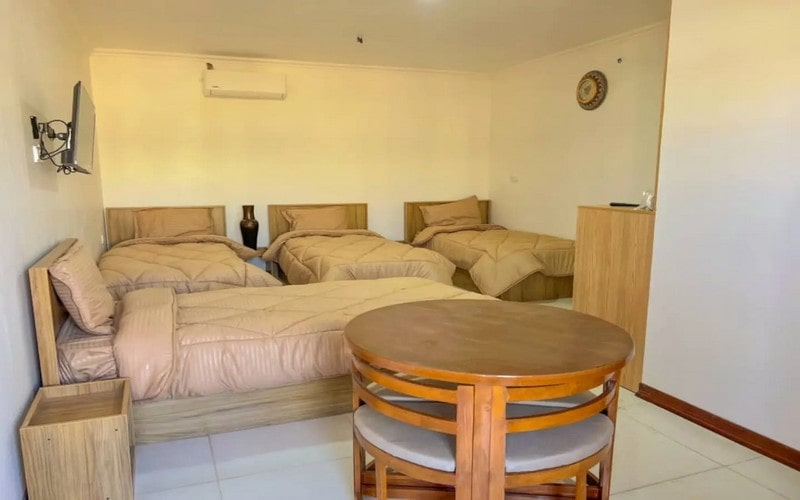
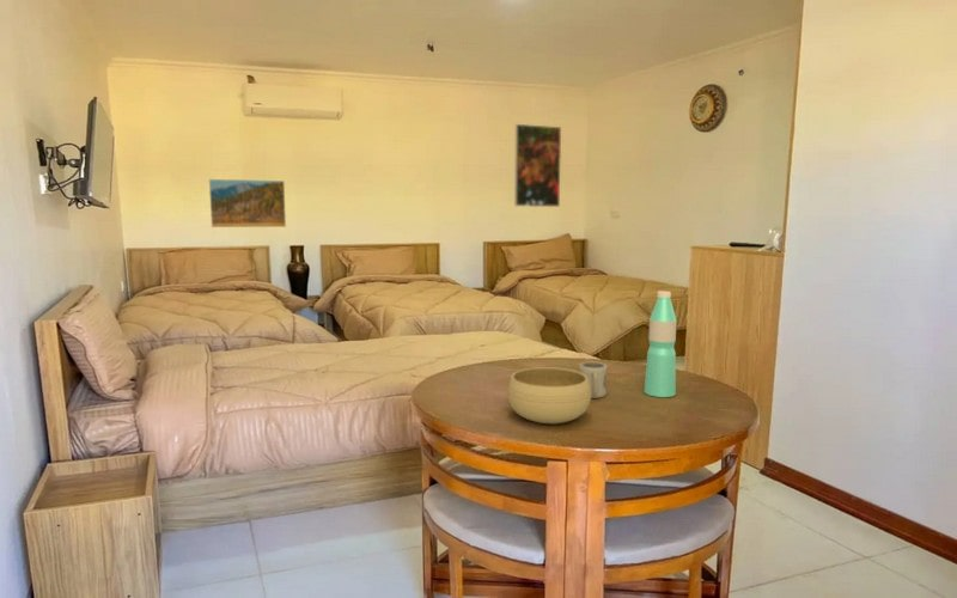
+ water bottle [644,289,677,398]
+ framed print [513,123,562,208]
+ bowl [506,366,592,425]
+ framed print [208,178,287,228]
+ cup [578,361,608,399]
